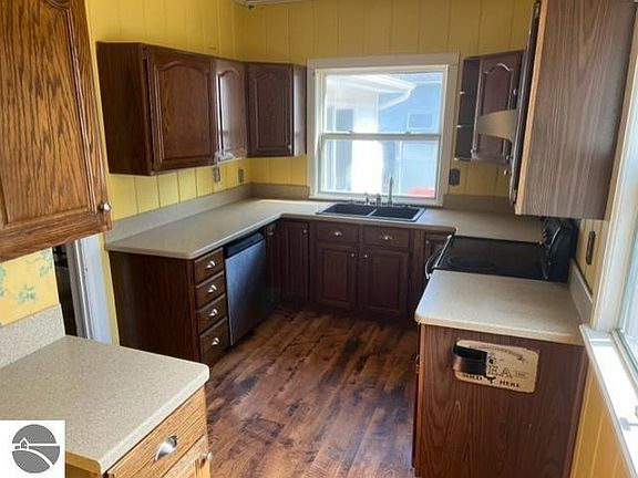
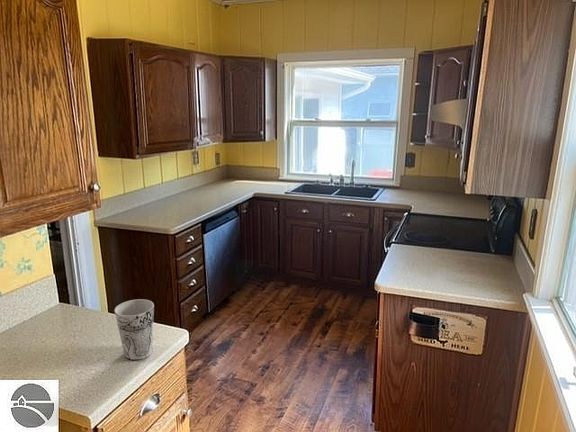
+ cup [114,298,155,361]
